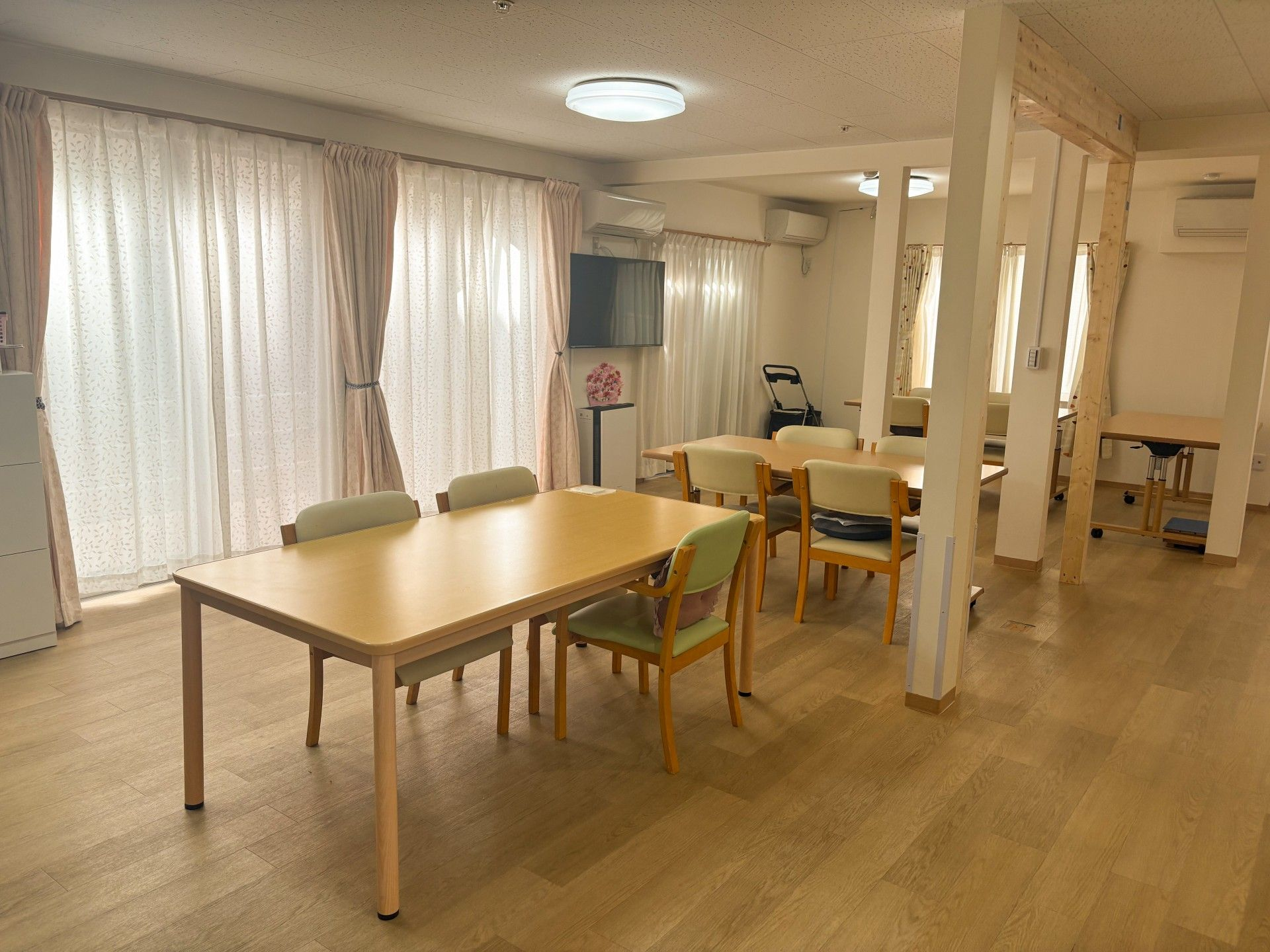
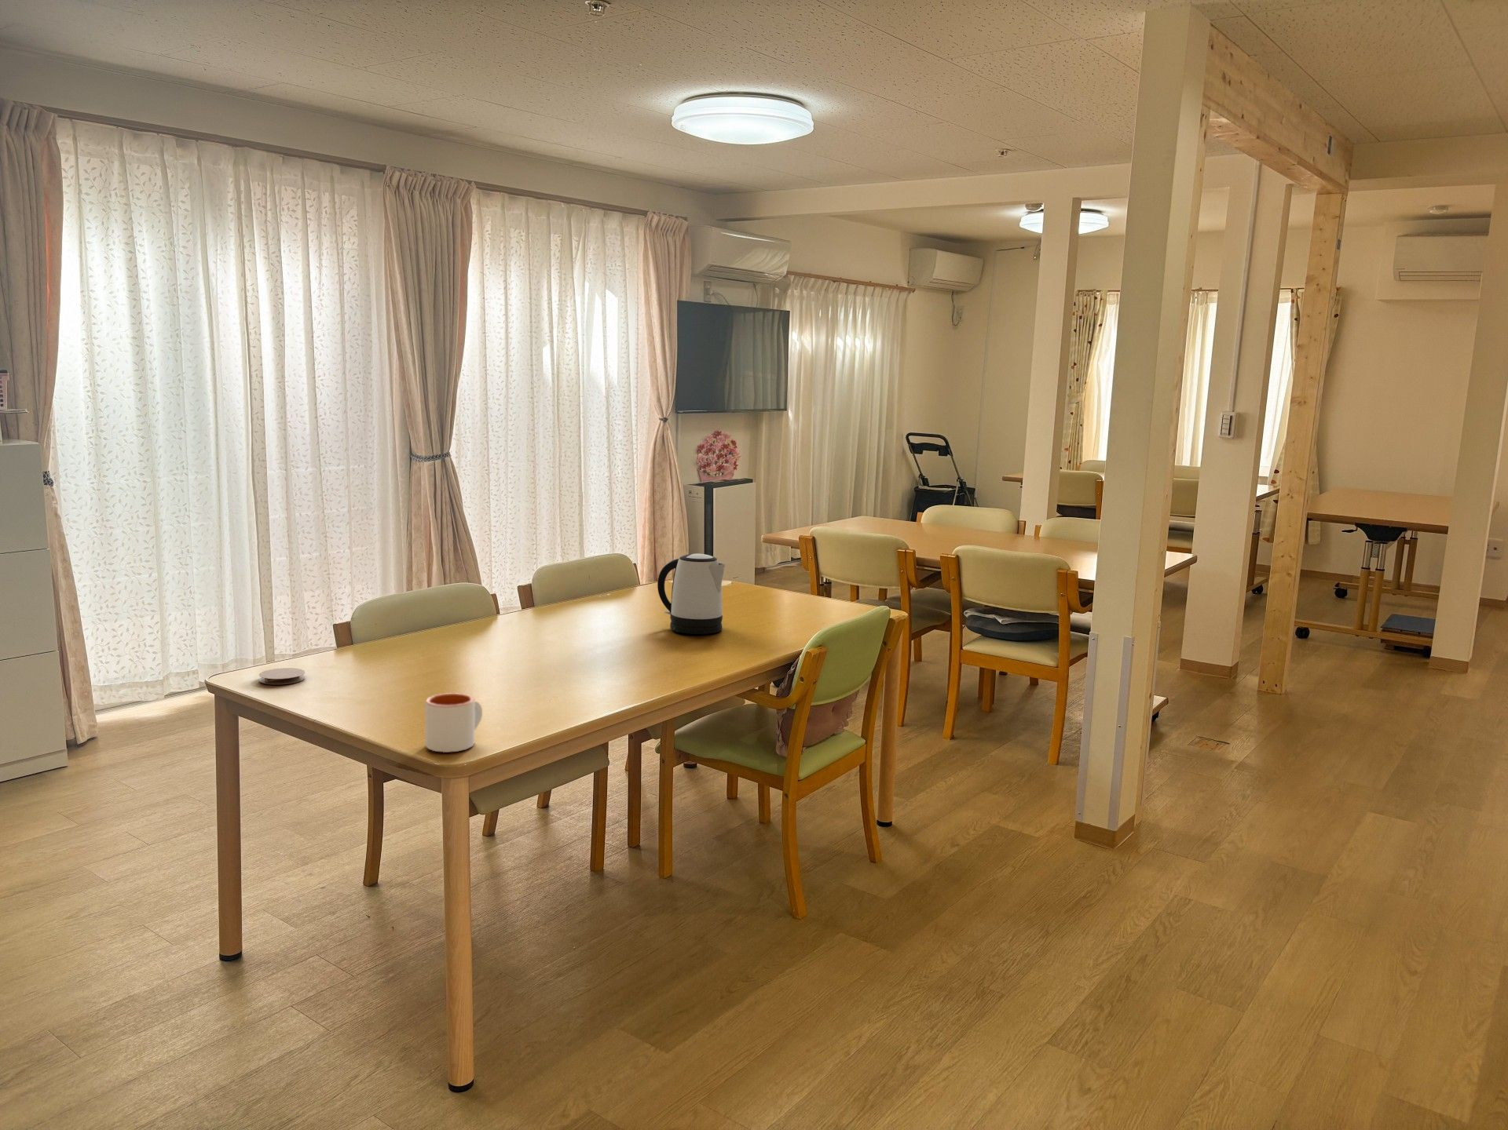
+ mug [424,692,483,754]
+ coaster [259,667,305,685]
+ kettle [657,552,726,635]
